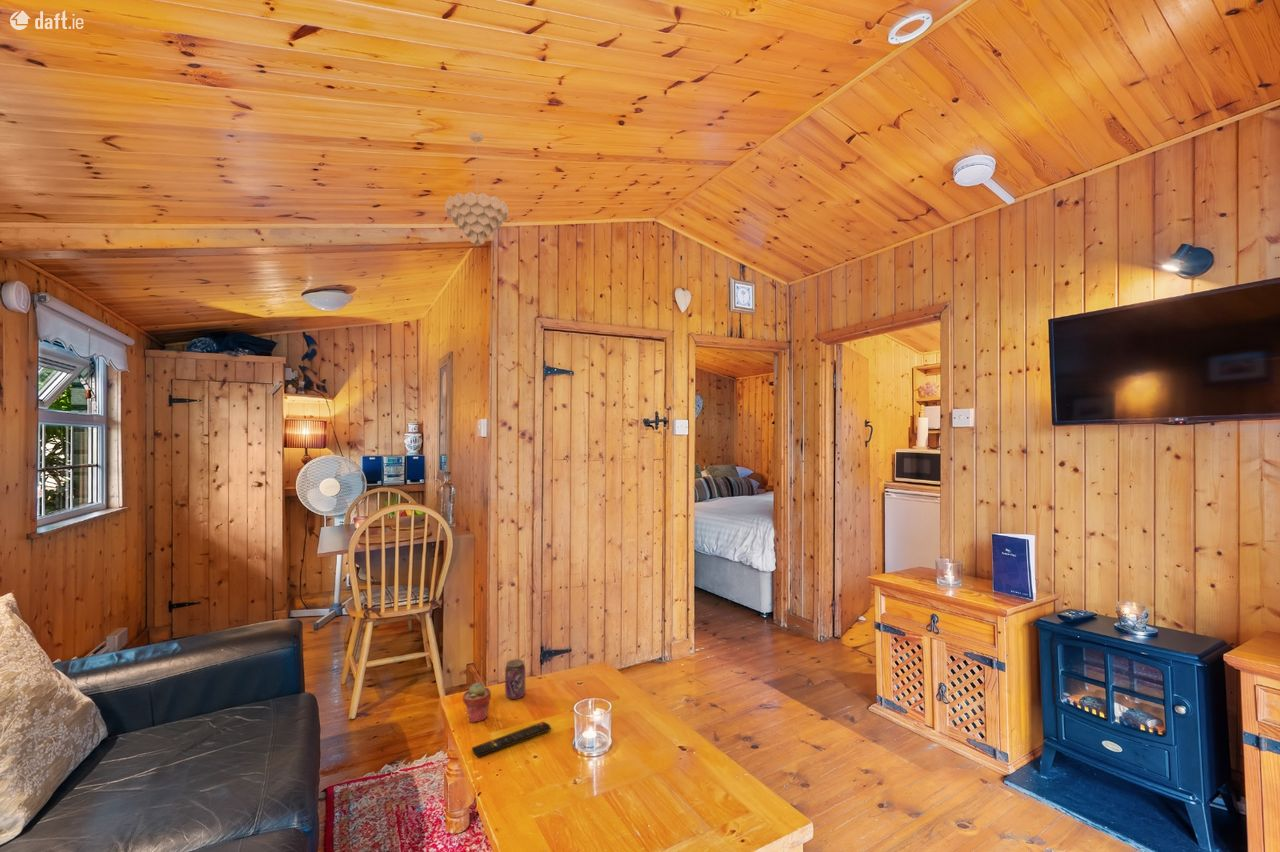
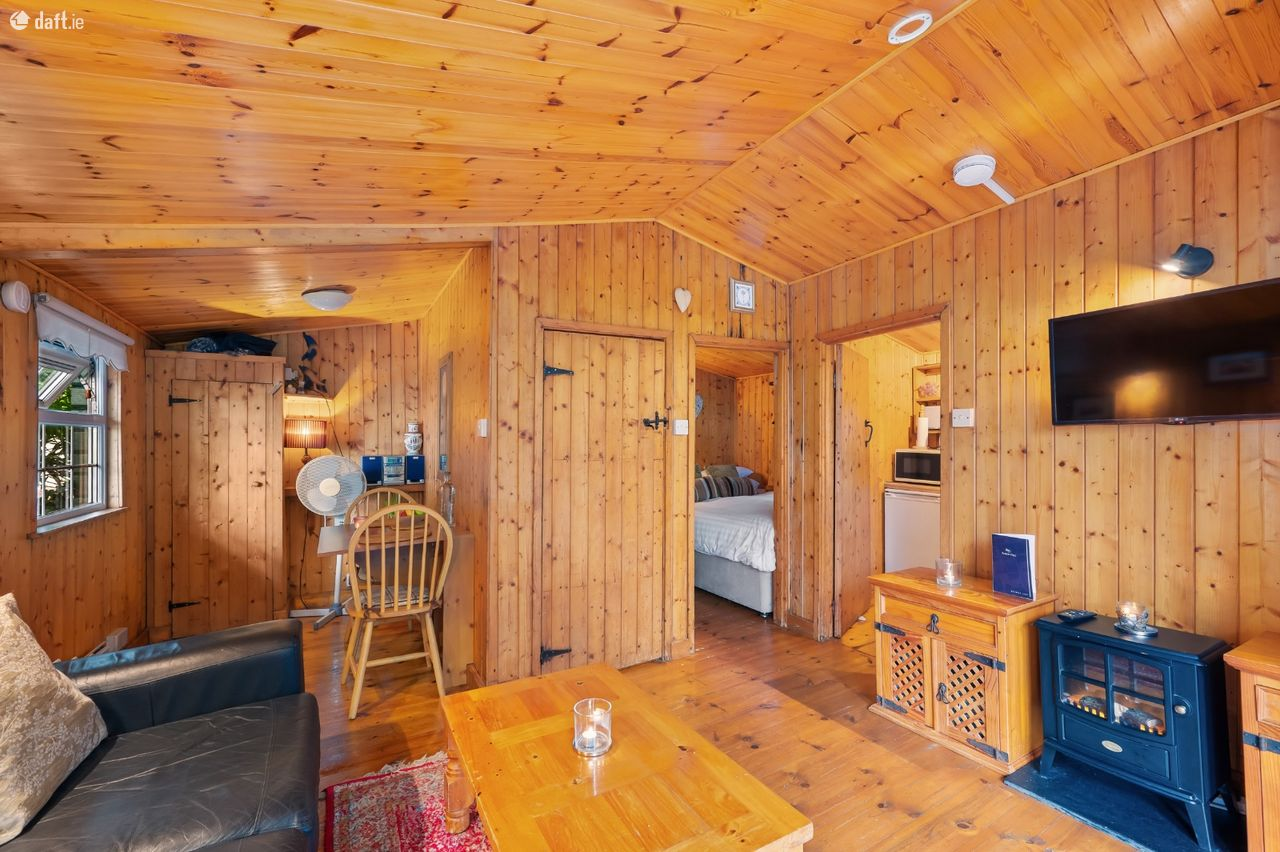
- beverage can [504,658,526,700]
- pendant light [444,131,509,247]
- potted succulent [462,681,492,724]
- remote control [471,721,552,758]
